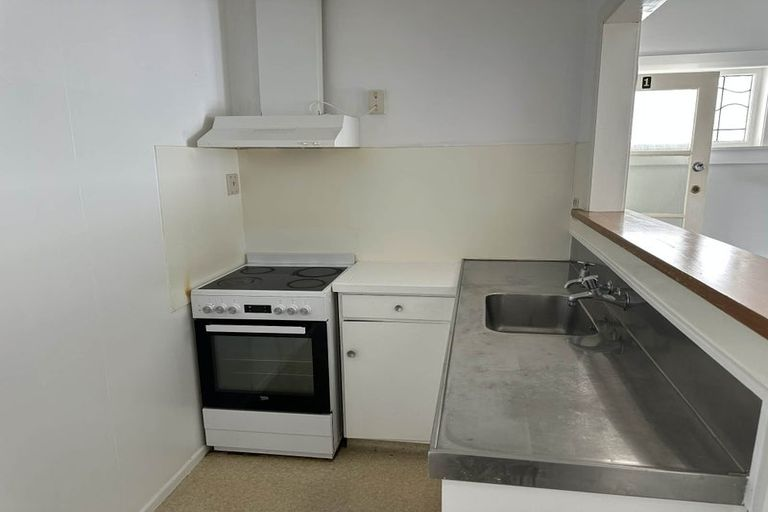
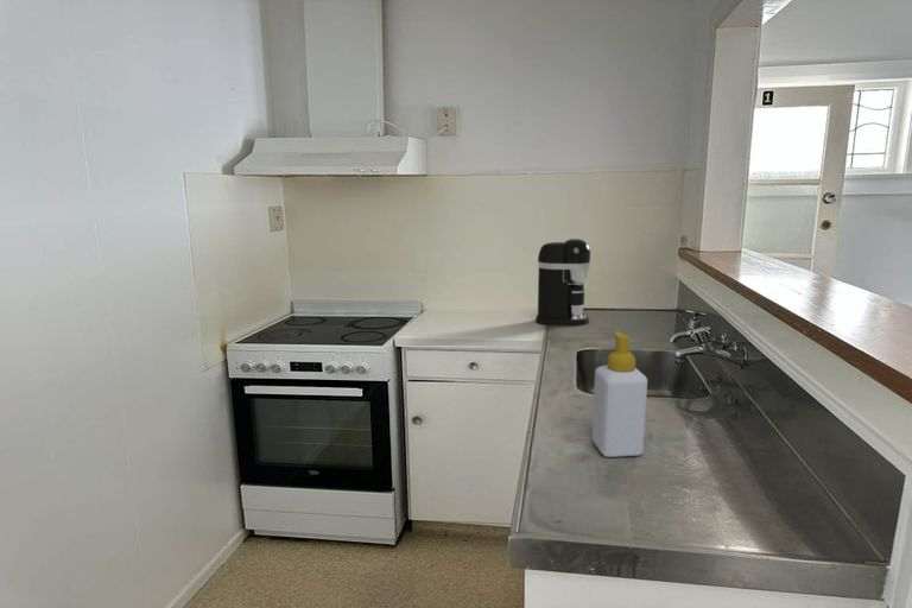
+ soap bottle [591,330,648,458]
+ coffee maker [534,238,591,327]
